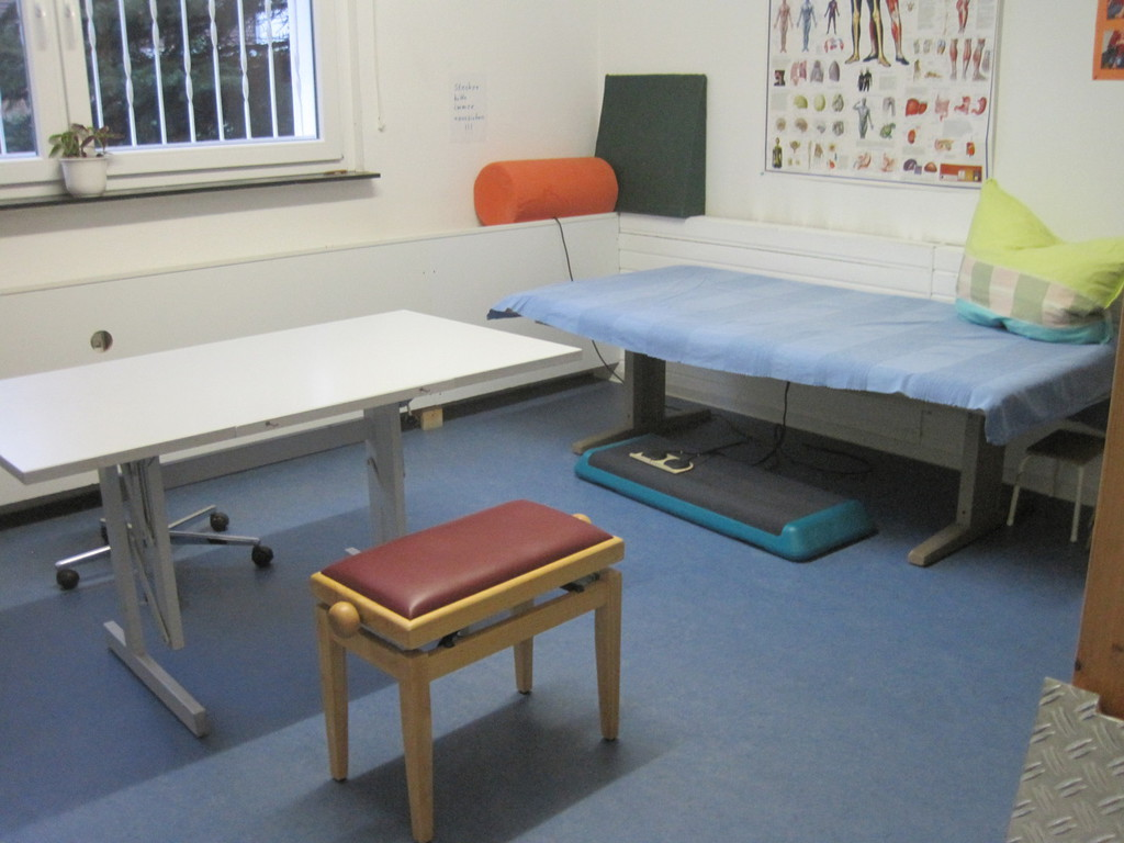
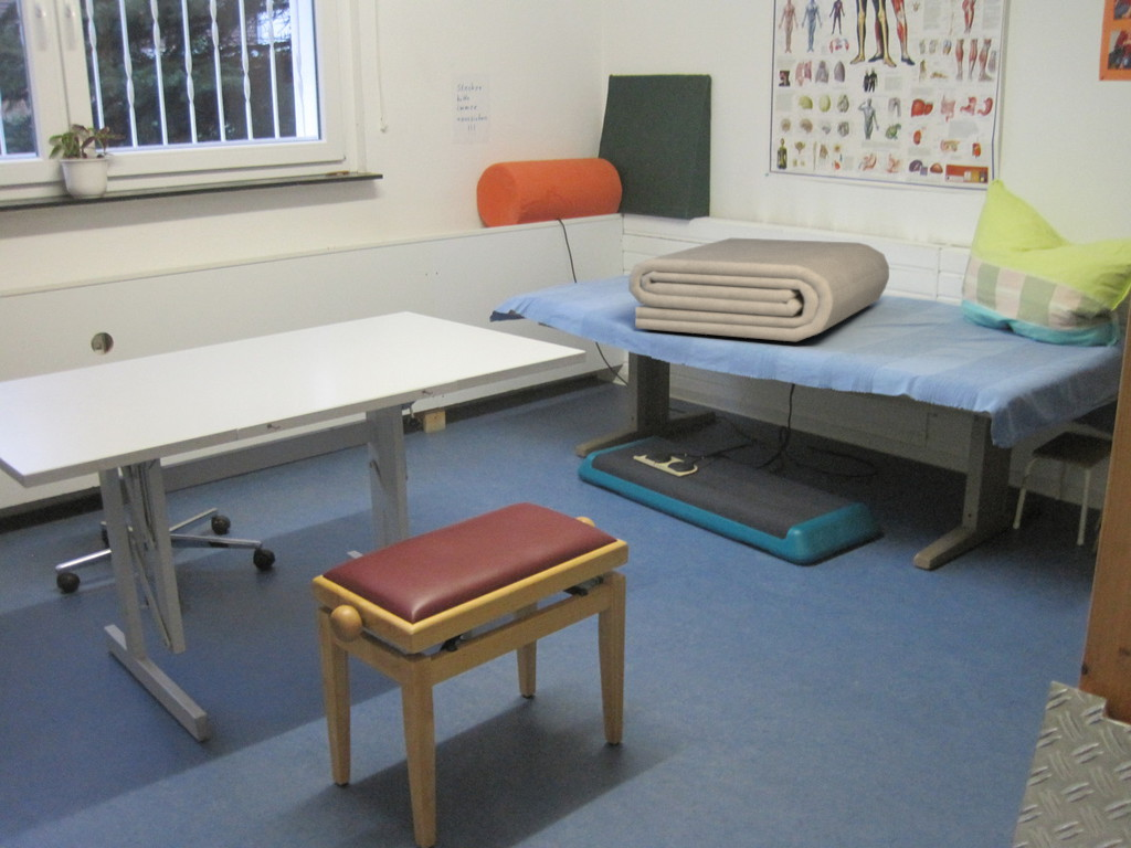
+ towel [627,237,890,342]
